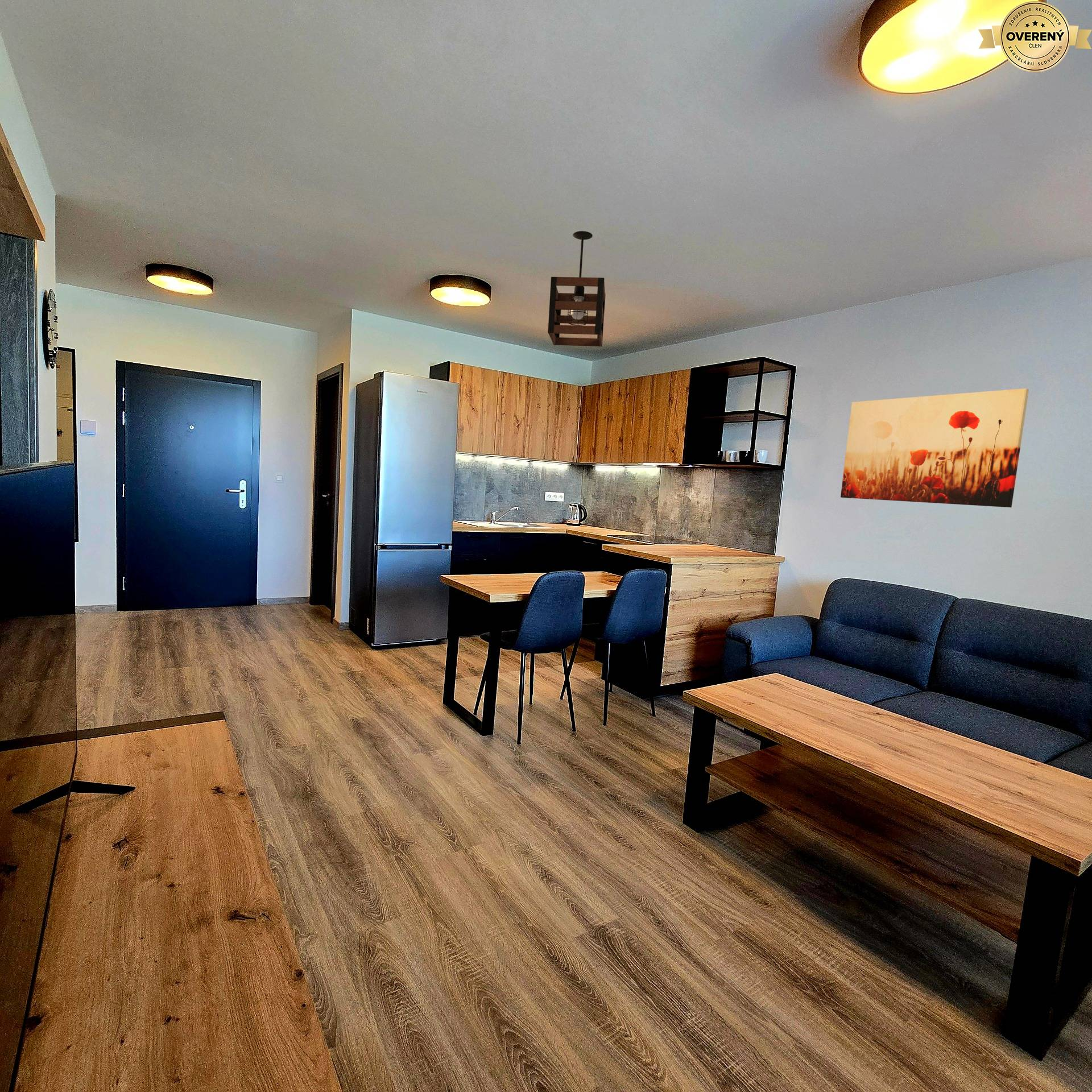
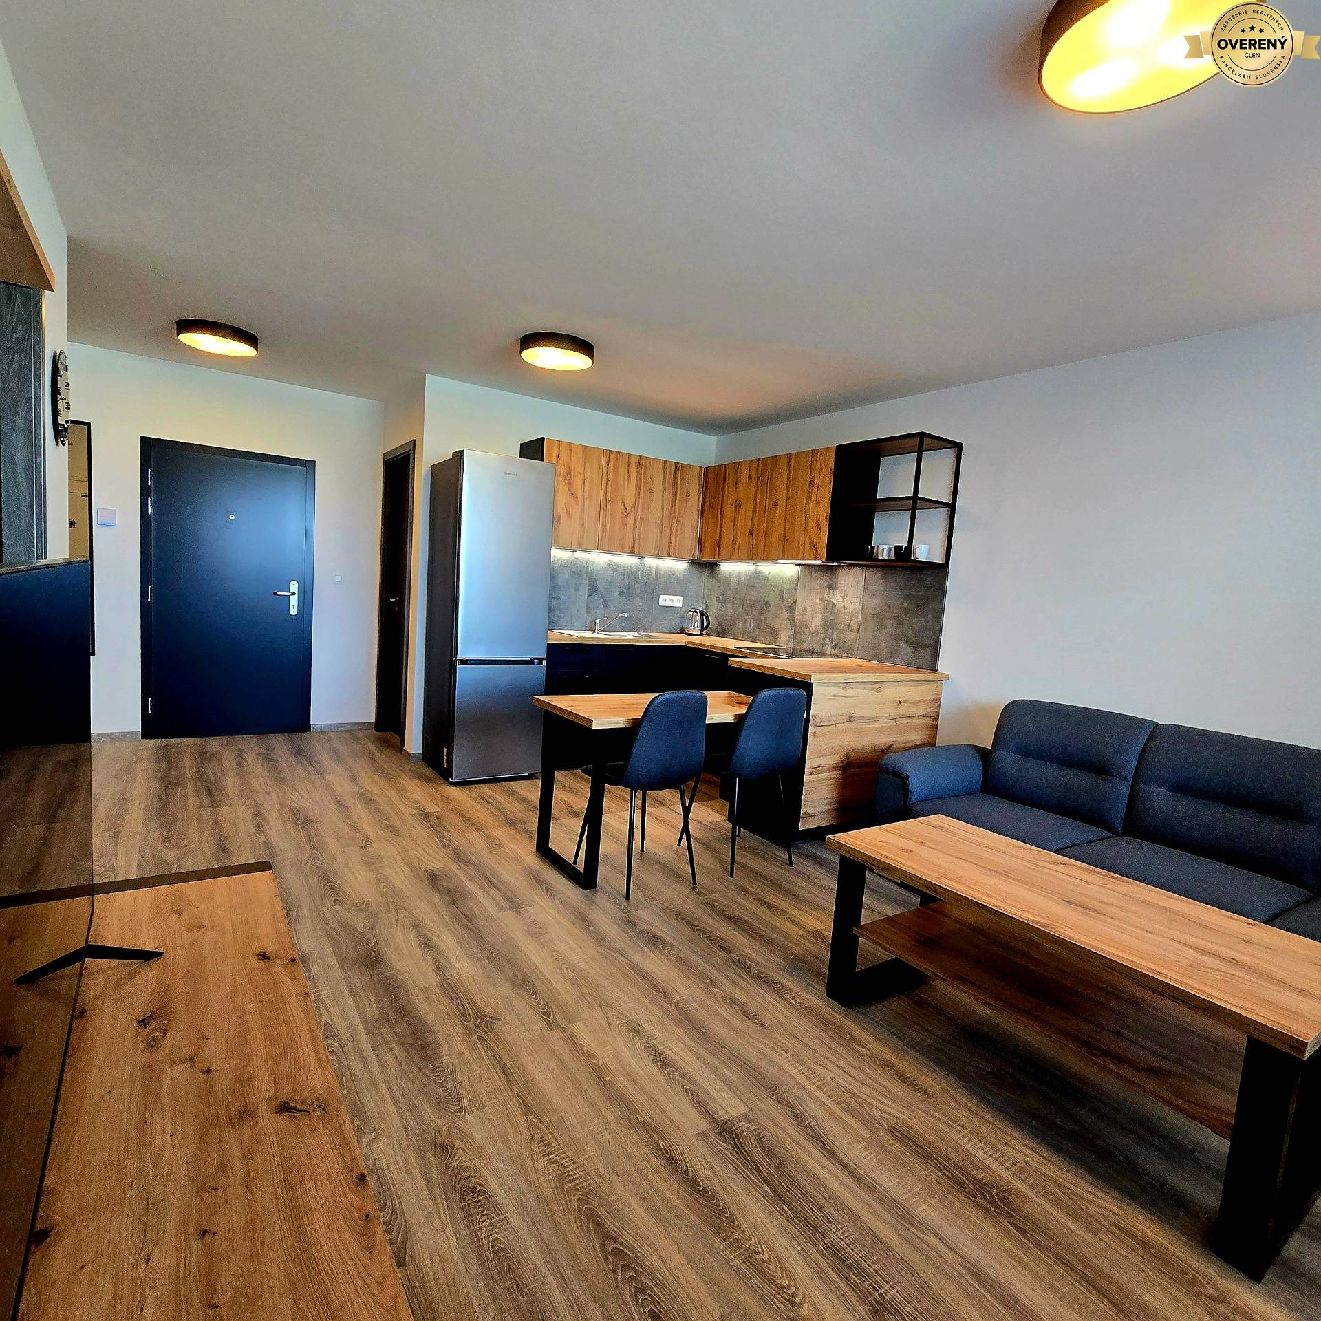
- pendant light [547,230,606,347]
- wall art [840,388,1029,508]
